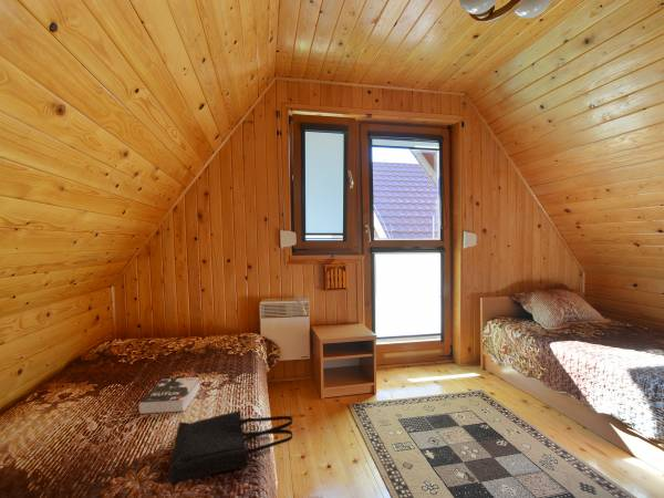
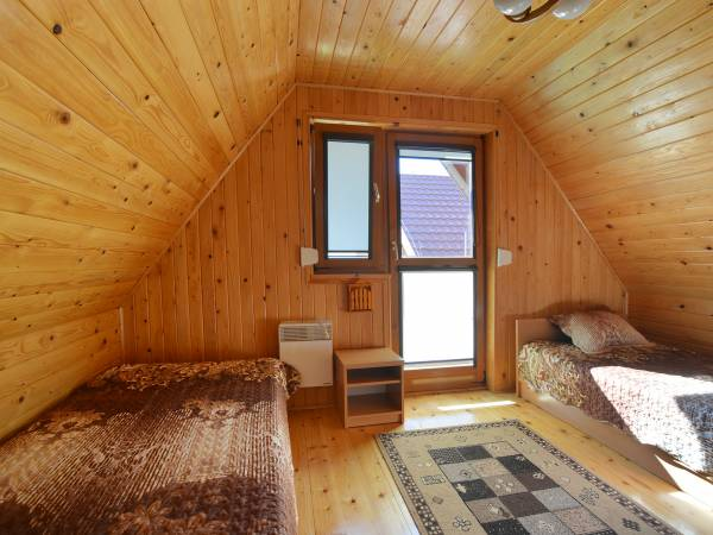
- tote bag [168,409,293,487]
- book [137,376,201,415]
